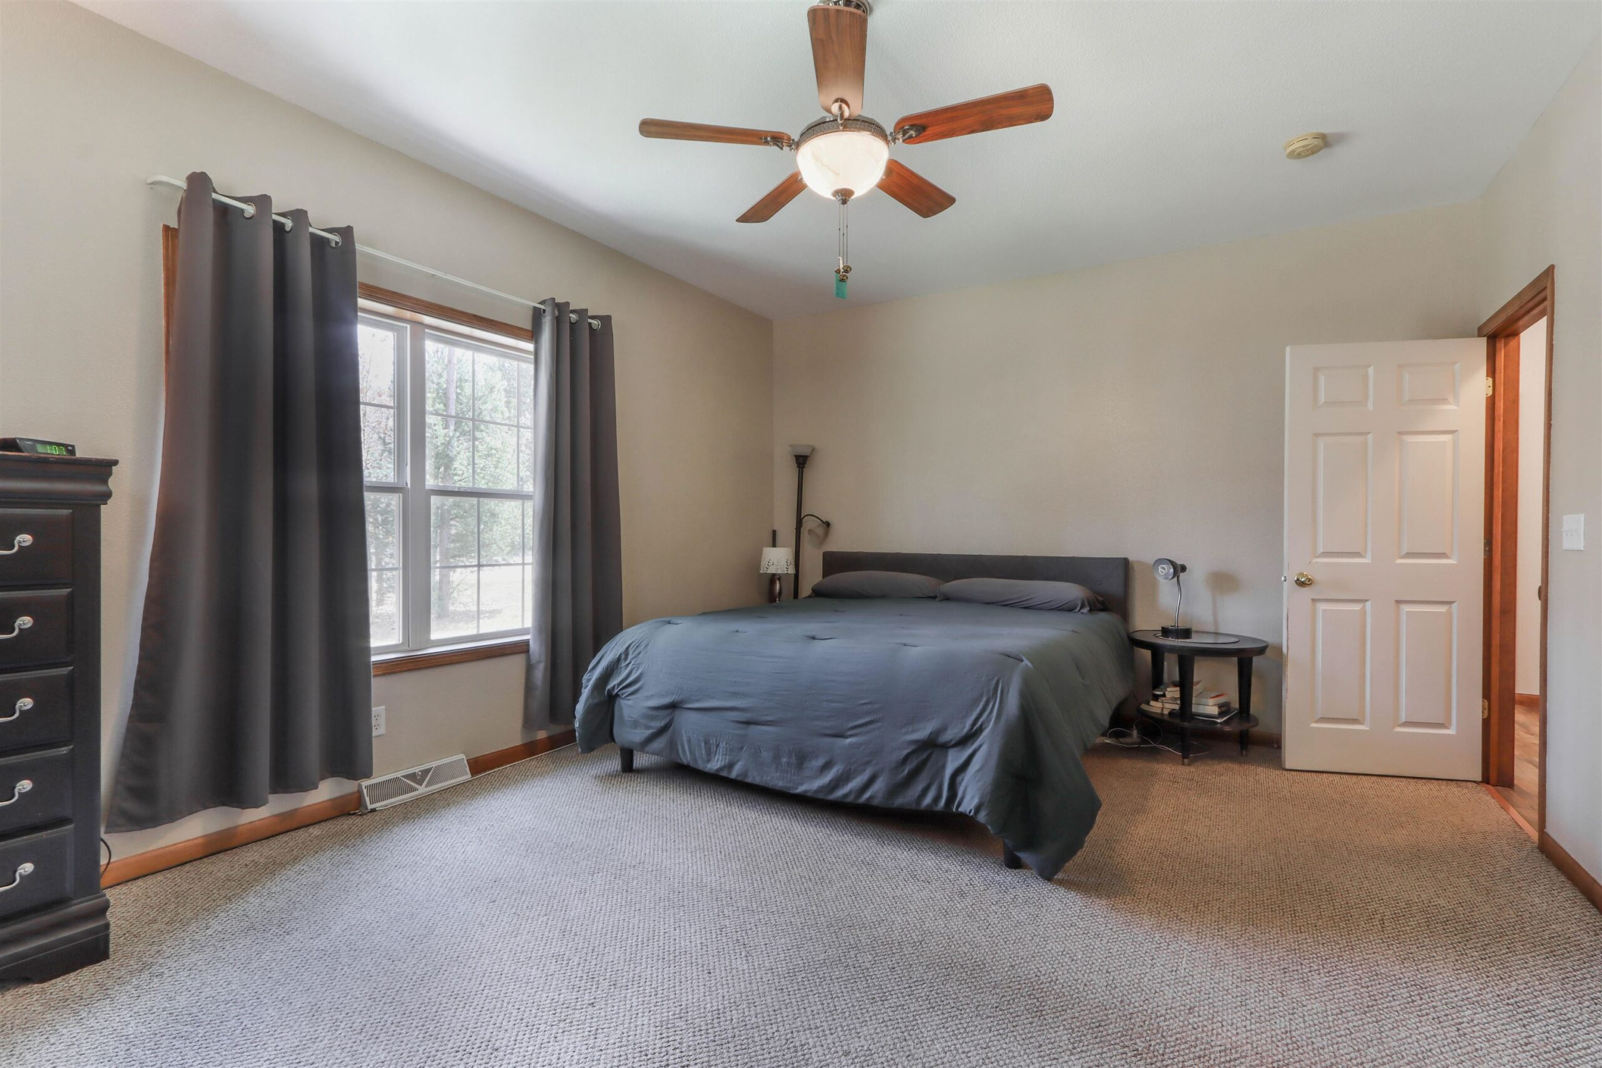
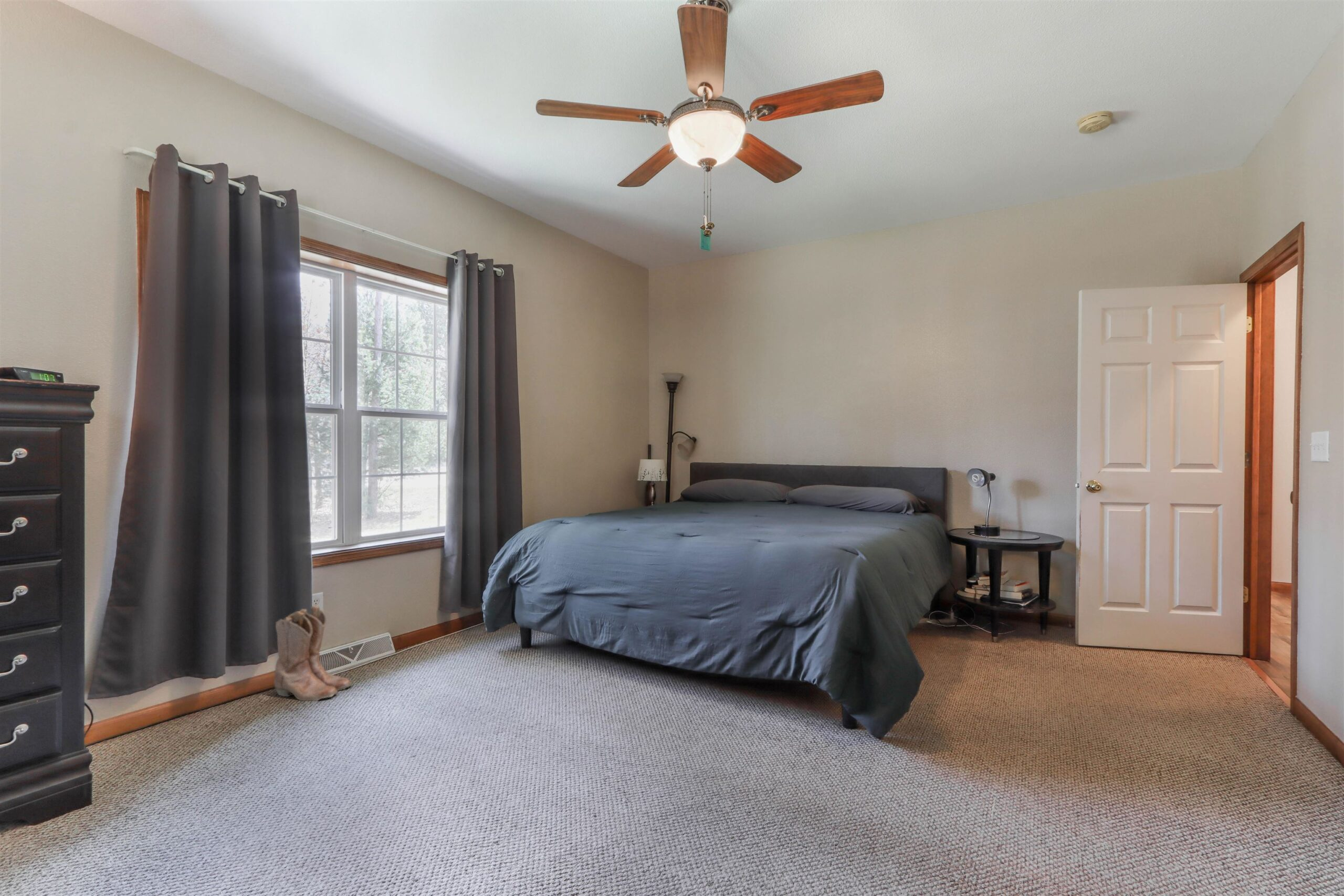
+ boots [274,605,353,701]
